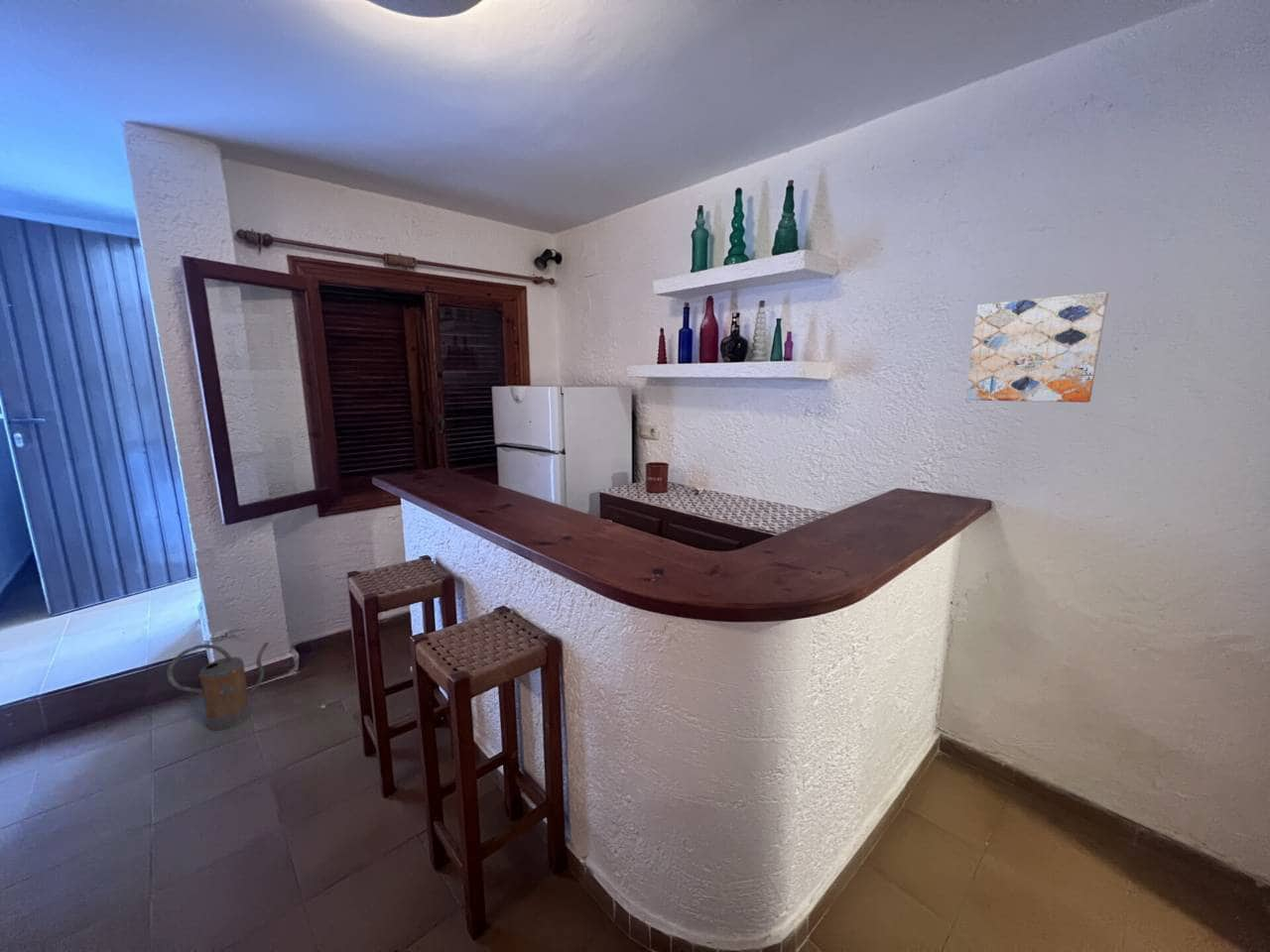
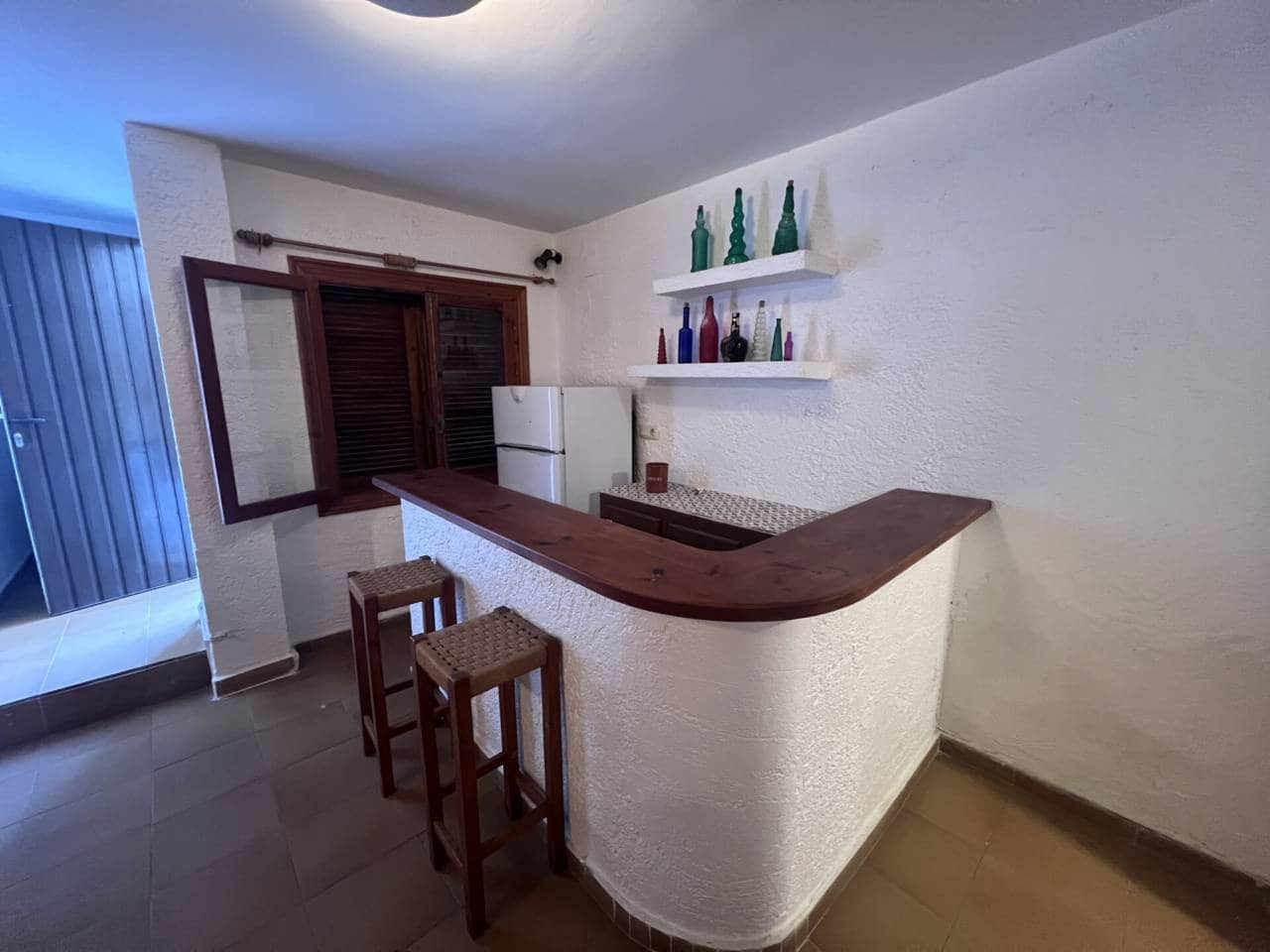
- watering can [166,642,270,731]
- wall art [964,291,1109,404]
